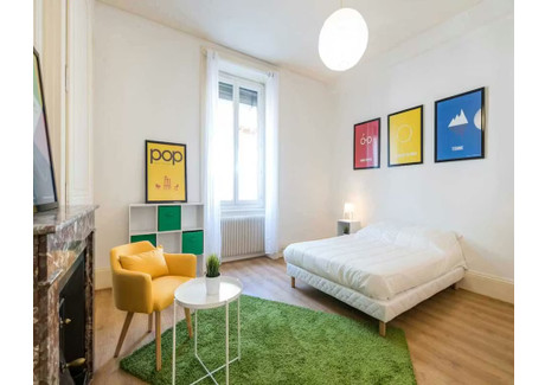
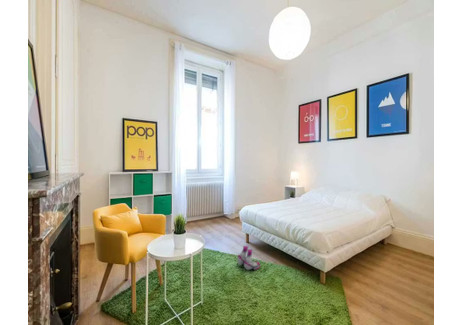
+ boots [236,245,261,271]
